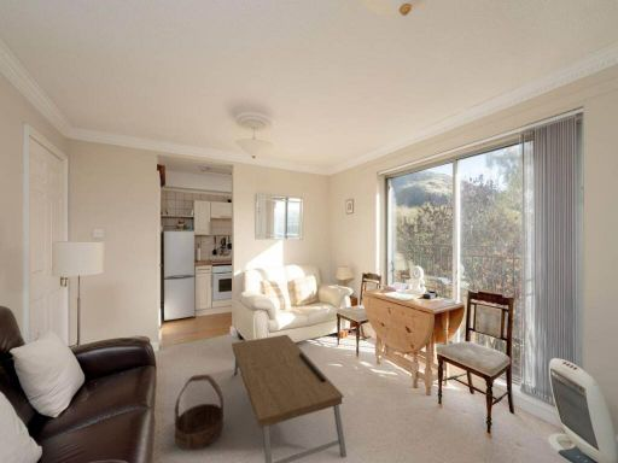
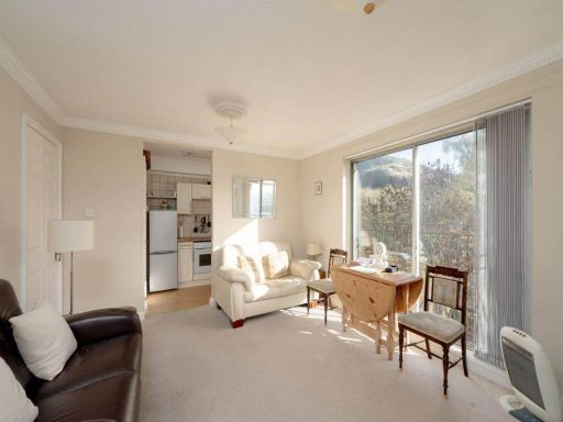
- basket [174,374,225,451]
- coffee table [231,333,348,463]
